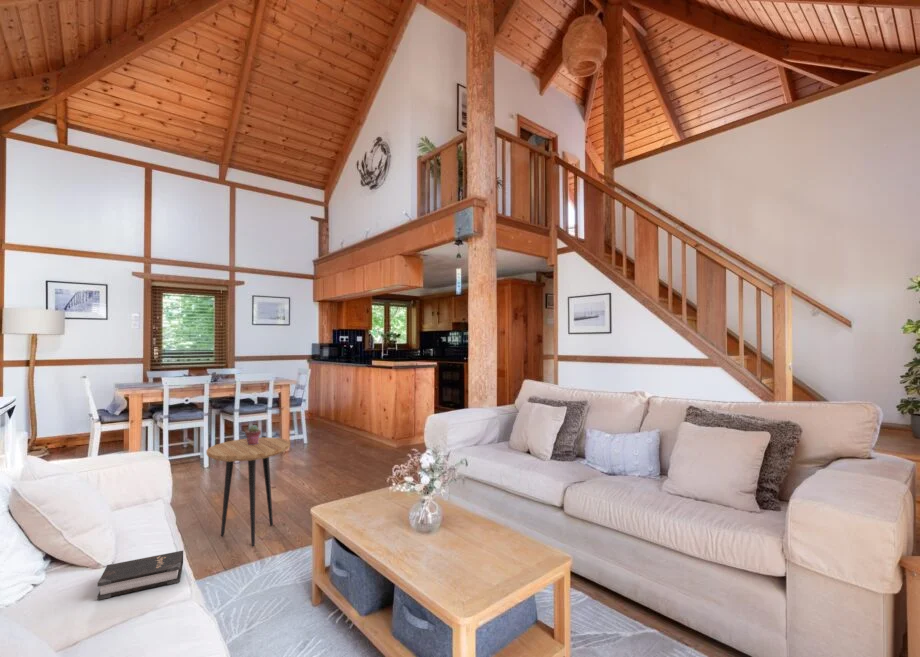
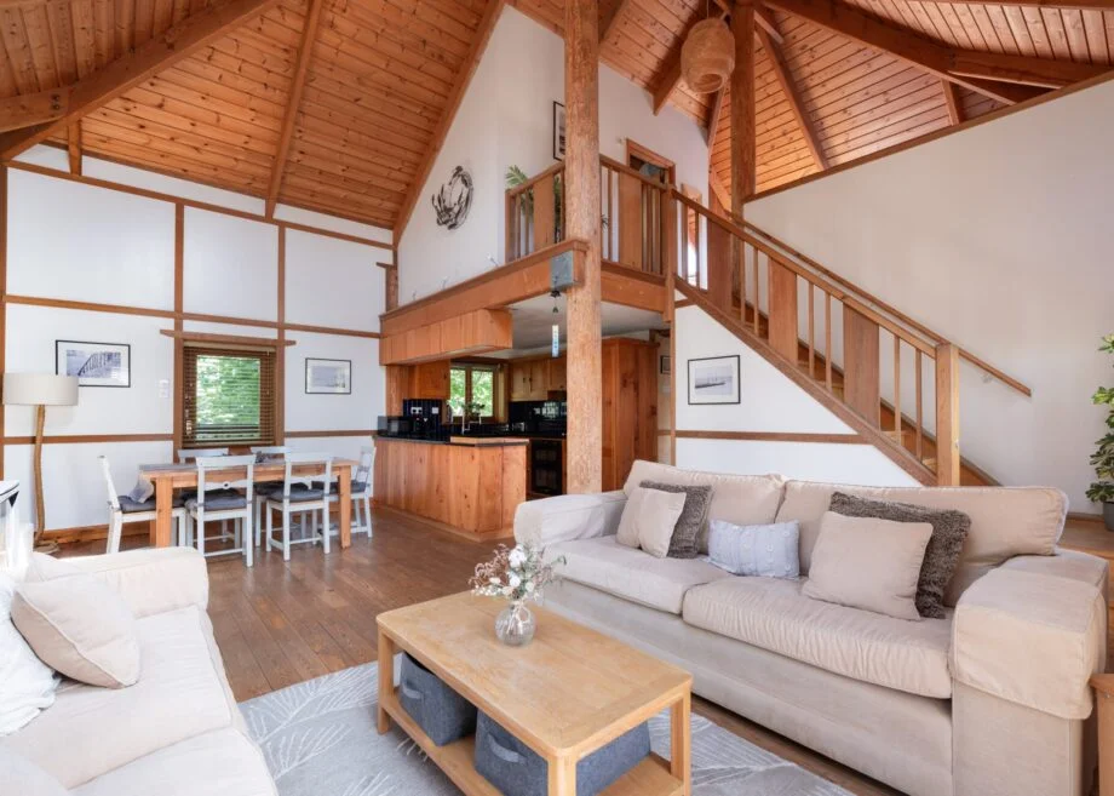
- hardback book [96,550,184,601]
- potted succulent [244,424,262,445]
- side table [205,436,291,547]
